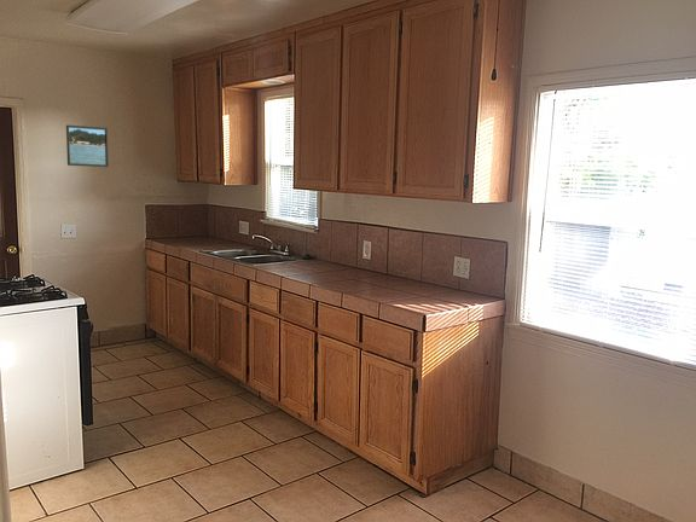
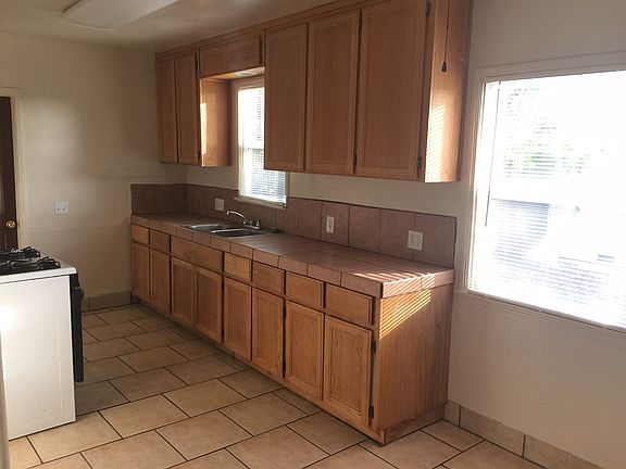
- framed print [65,124,110,168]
